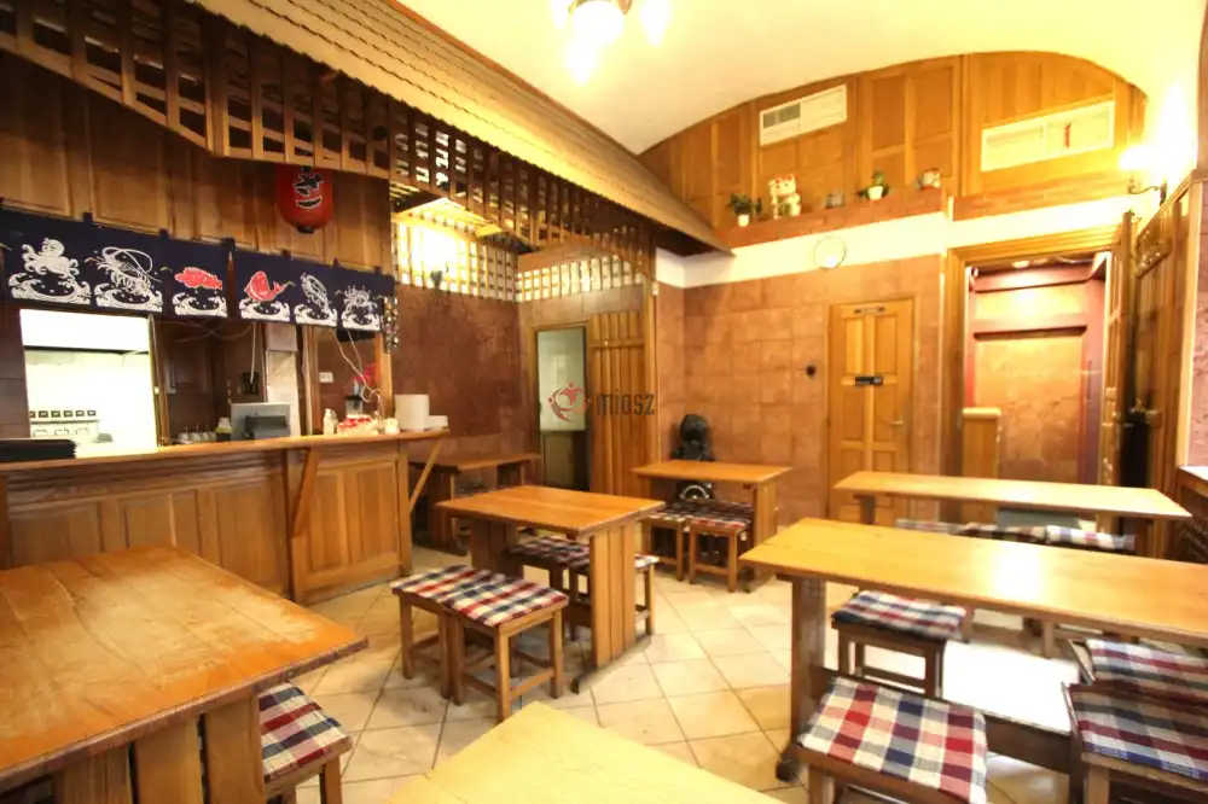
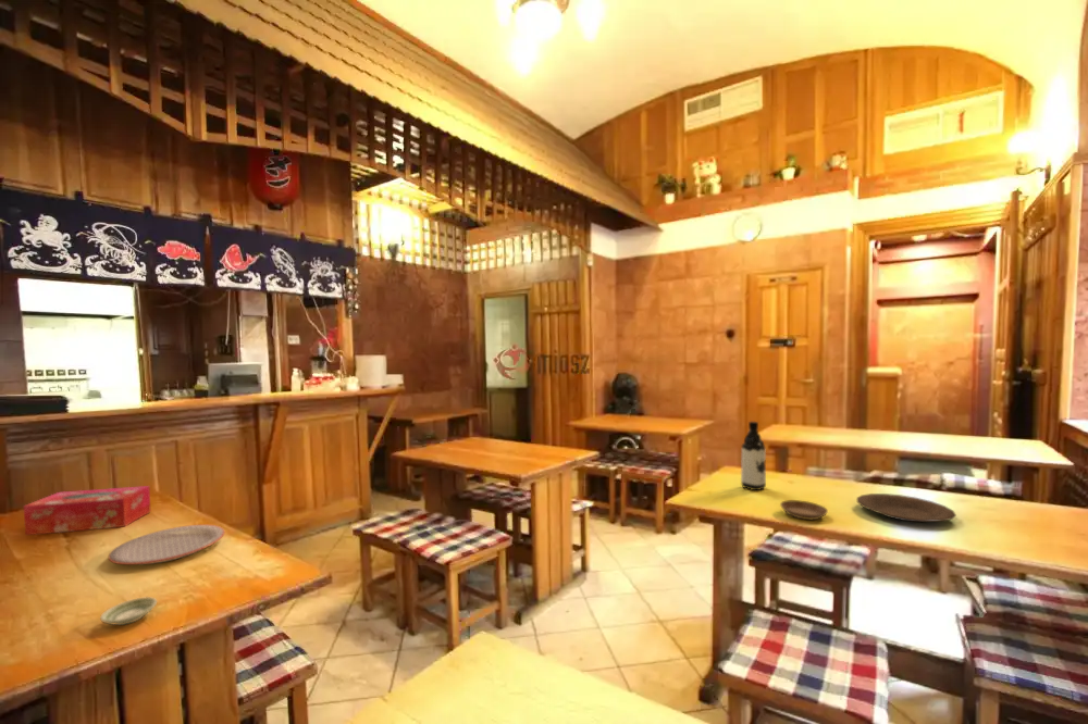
+ saucer [99,596,158,626]
+ plate [855,492,957,523]
+ tissue box [23,485,152,536]
+ plate [108,524,225,565]
+ saucer [779,499,829,521]
+ water bottle [740,421,767,491]
